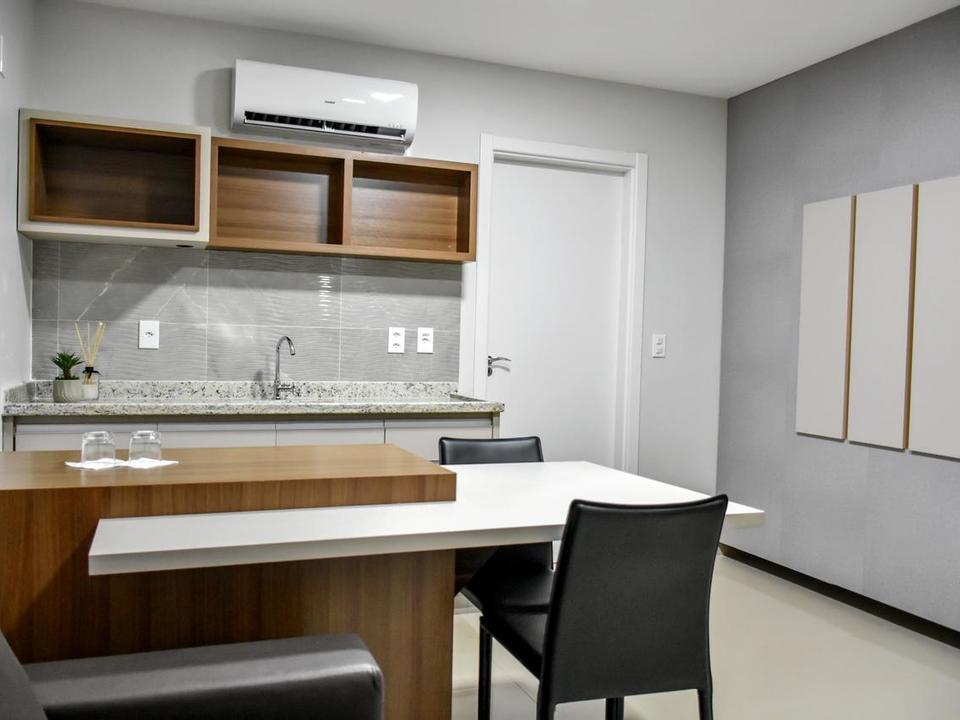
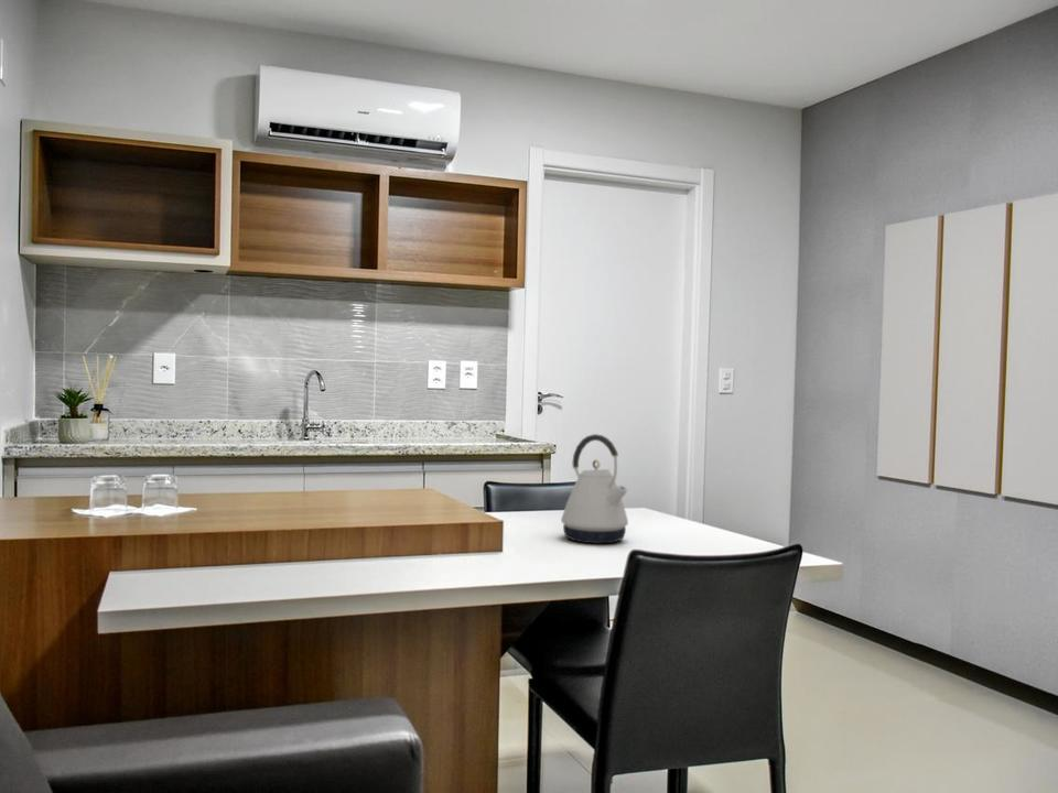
+ kettle [560,433,629,545]
